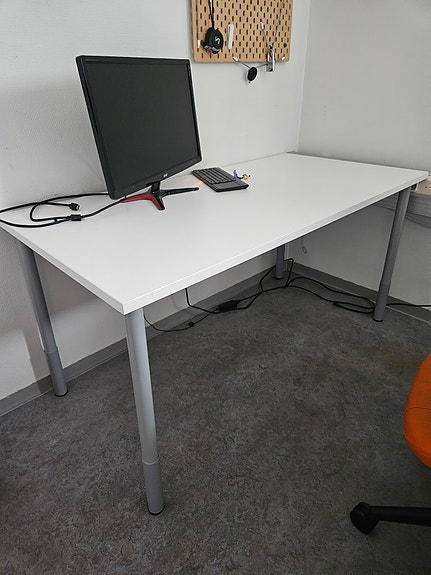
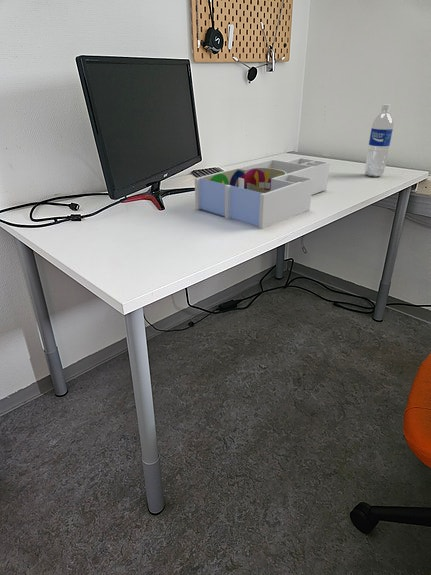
+ water bottle [364,103,394,178]
+ desk organizer [194,157,331,230]
